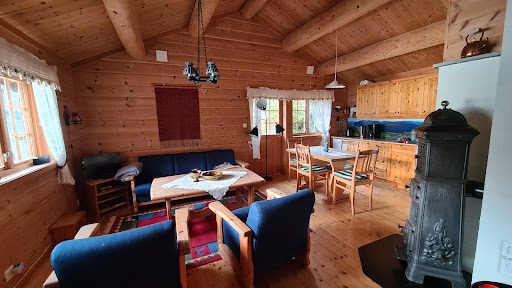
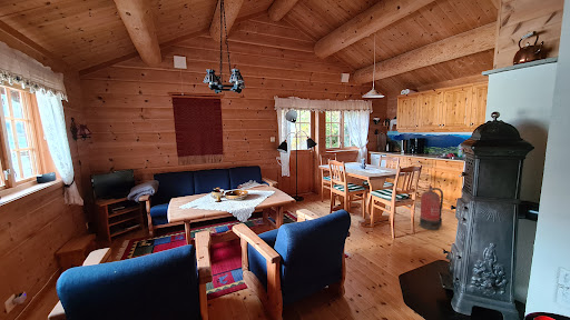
+ fire extinguisher [419,184,444,231]
